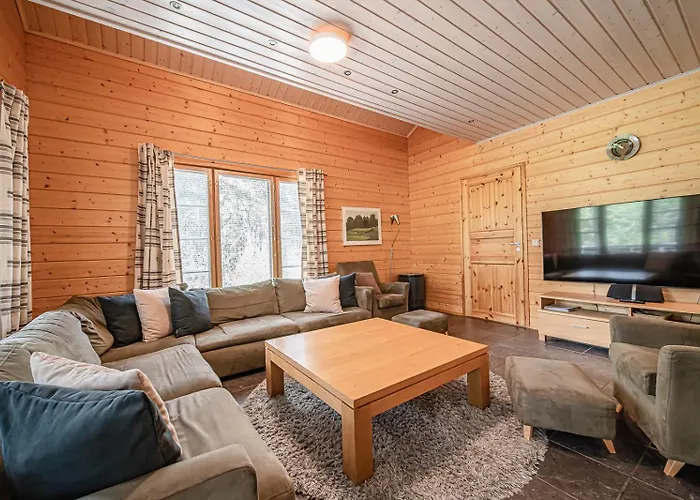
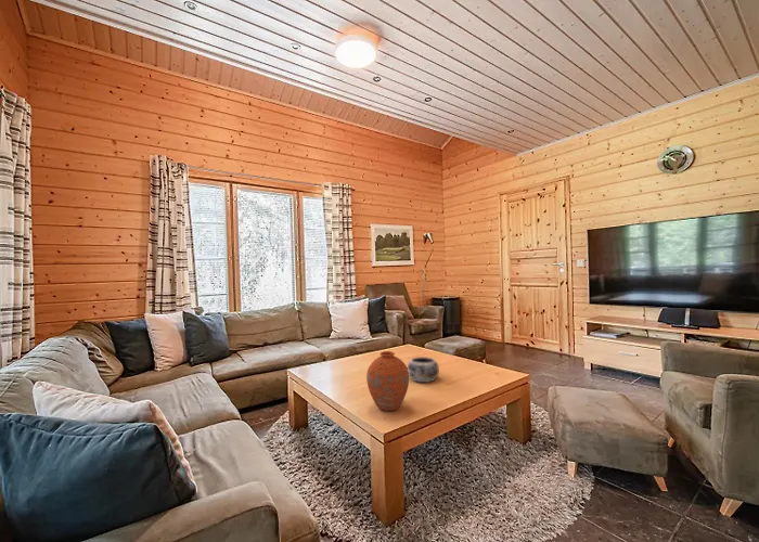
+ vase [365,350,410,412]
+ decorative bowl [407,356,440,384]
